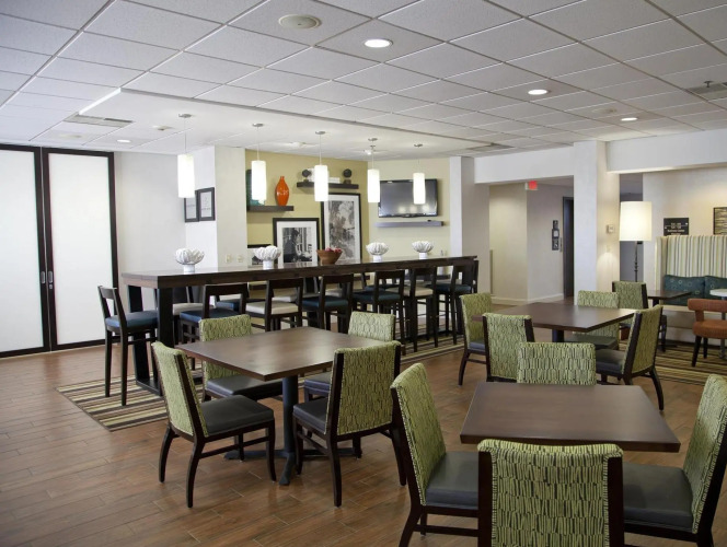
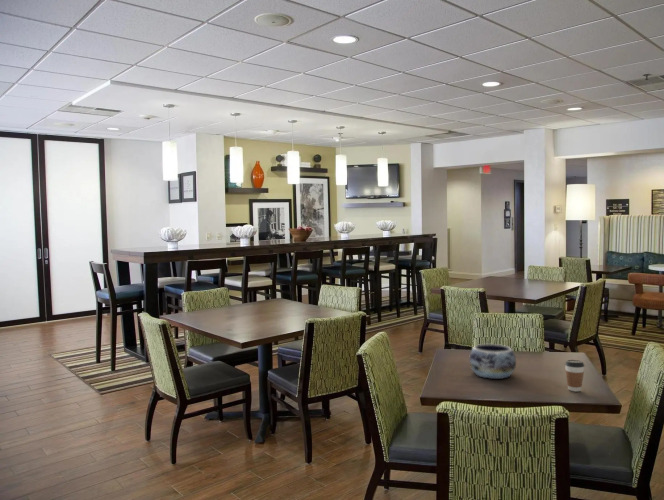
+ coffee cup [564,359,585,392]
+ decorative bowl [468,343,517,380]
